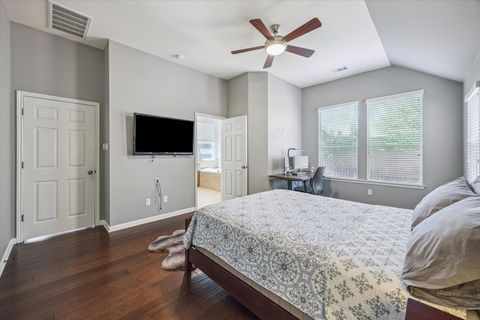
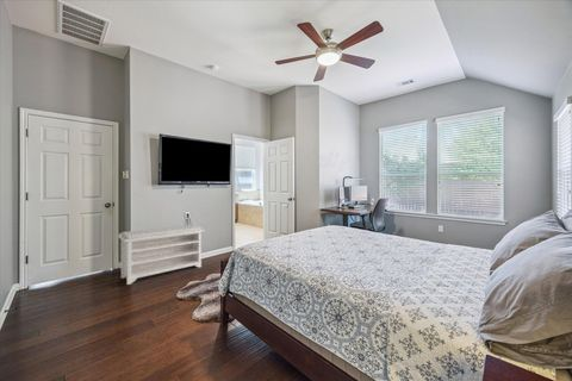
+ bench [117,224,205,286]
